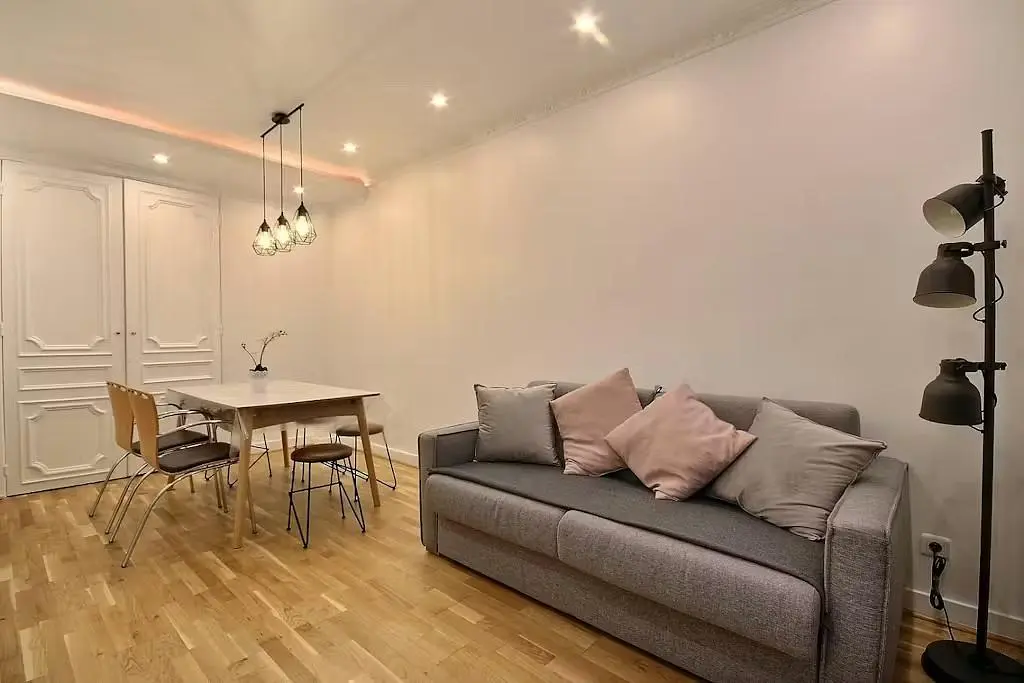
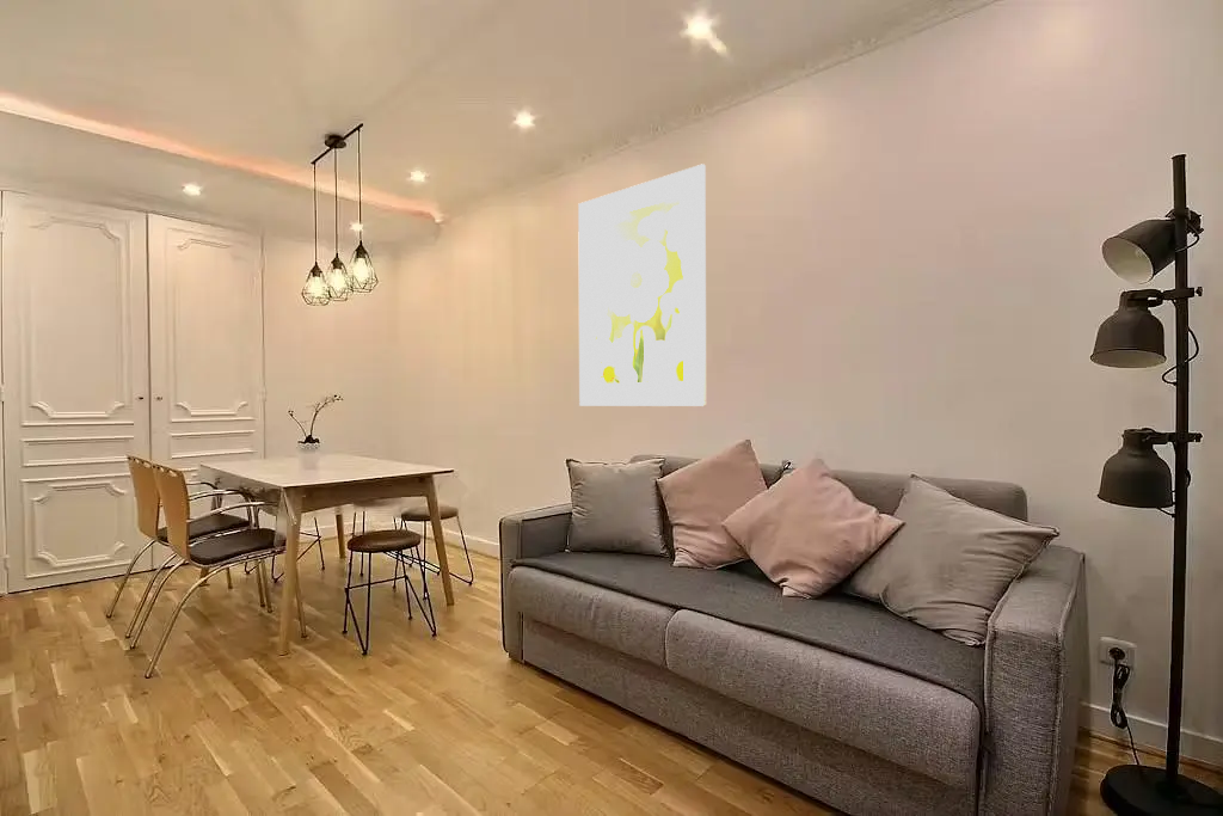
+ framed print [577,162,707,407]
